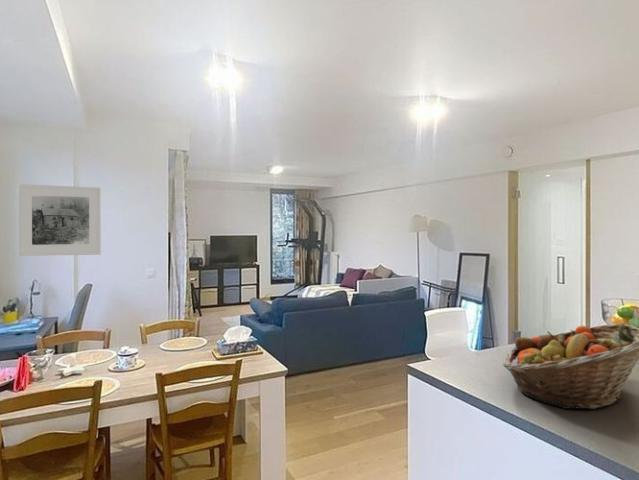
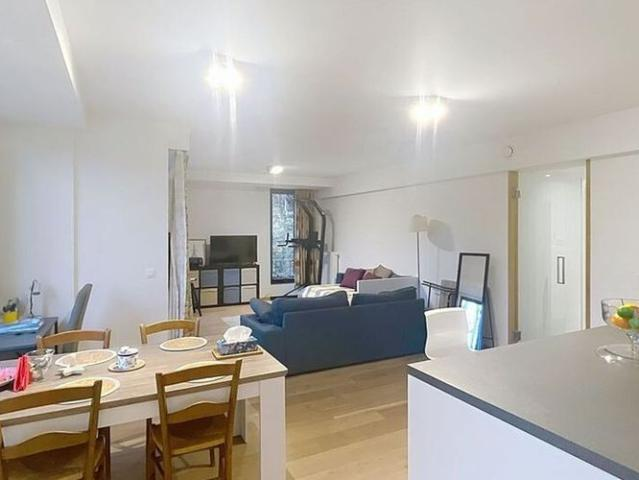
- fruit basket [502,323,639,410]
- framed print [18,183,102,257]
